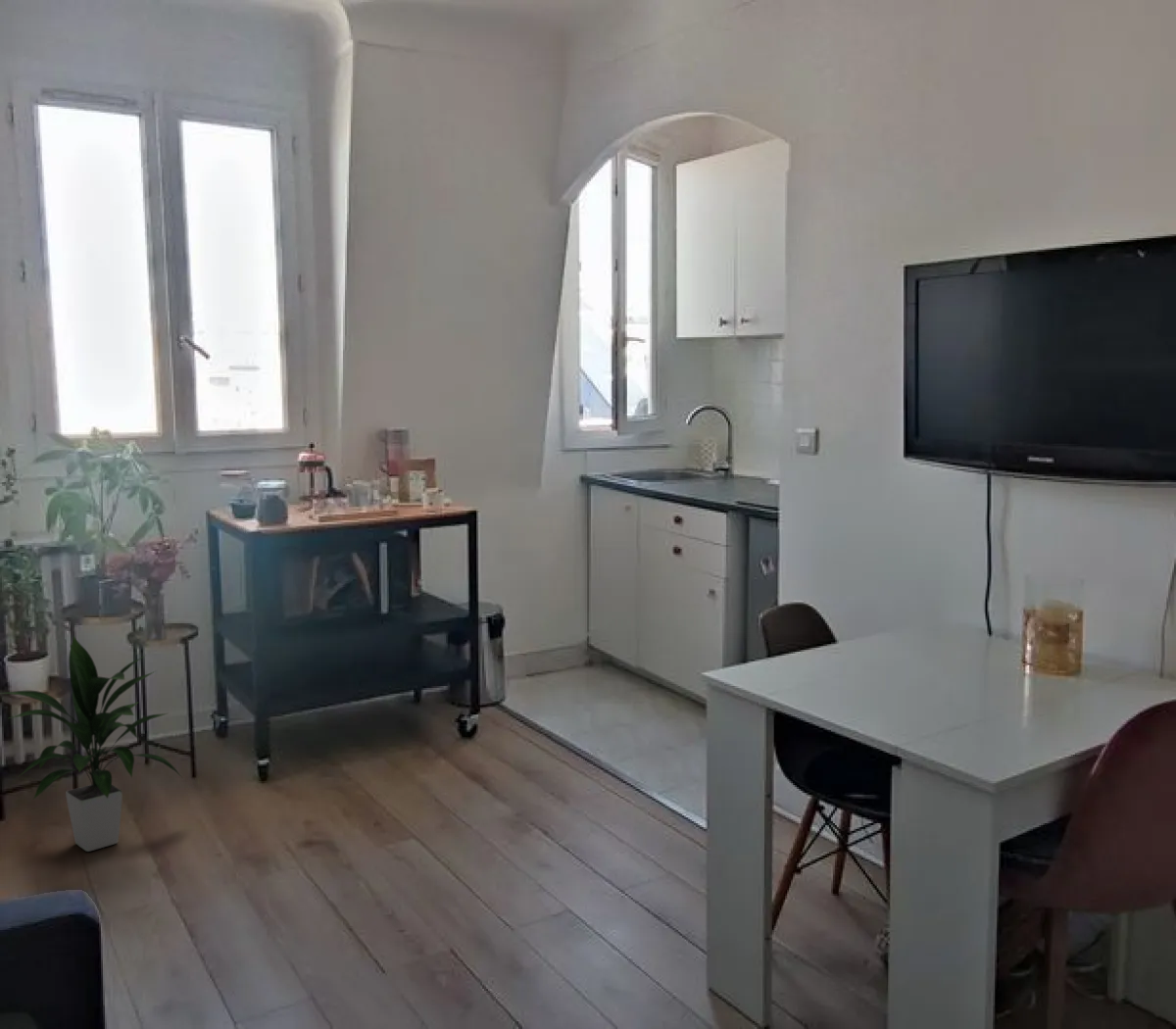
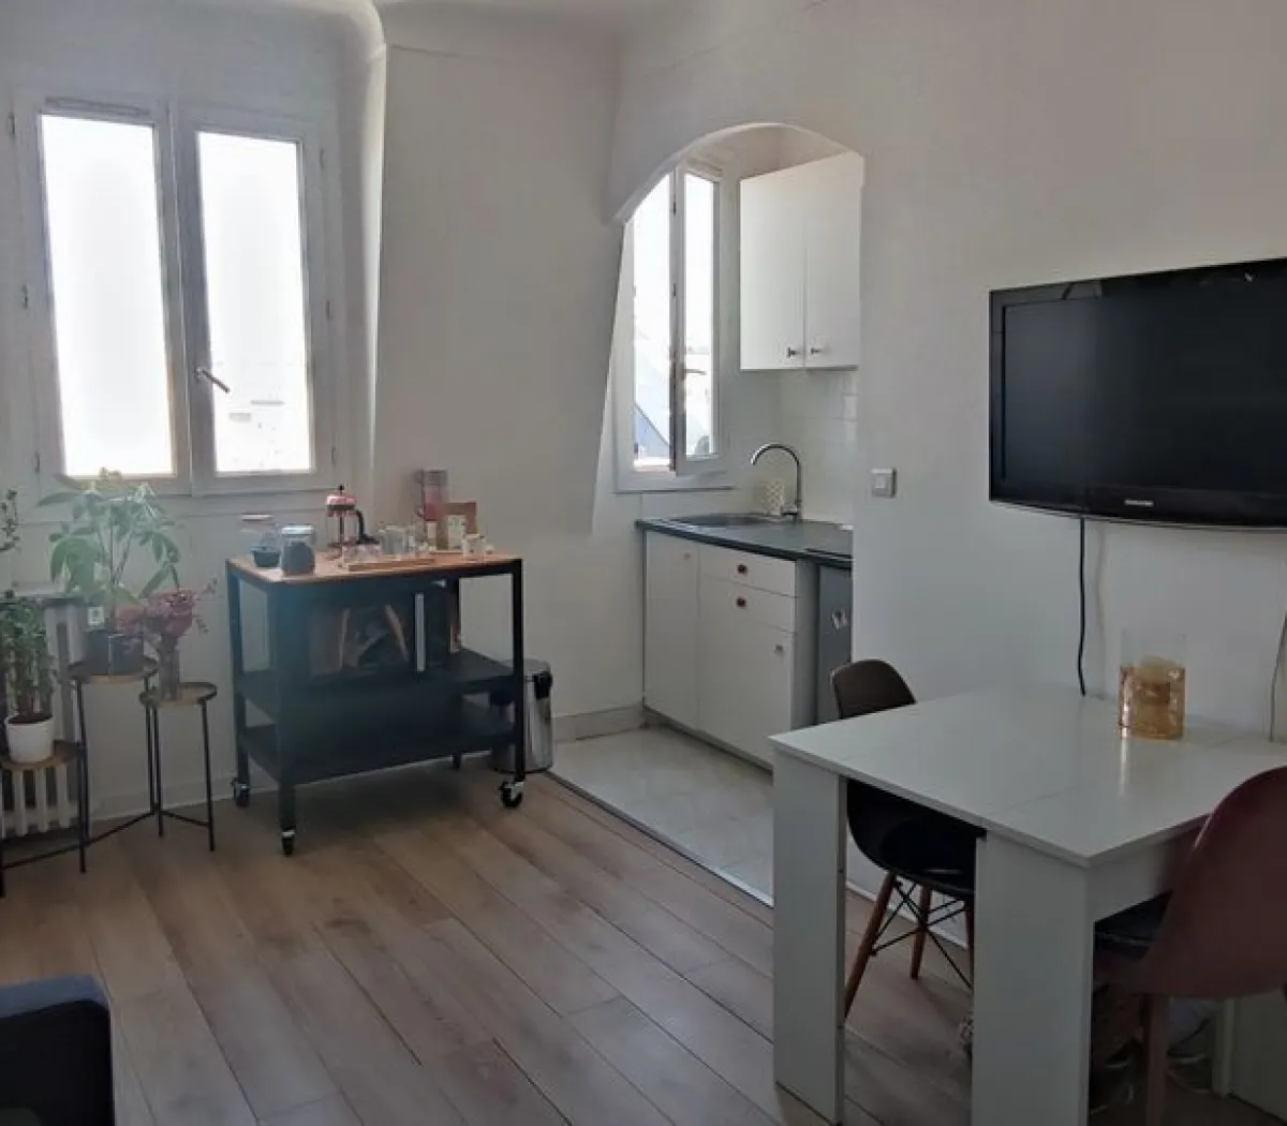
- indoor plant [0,635,186,853]
